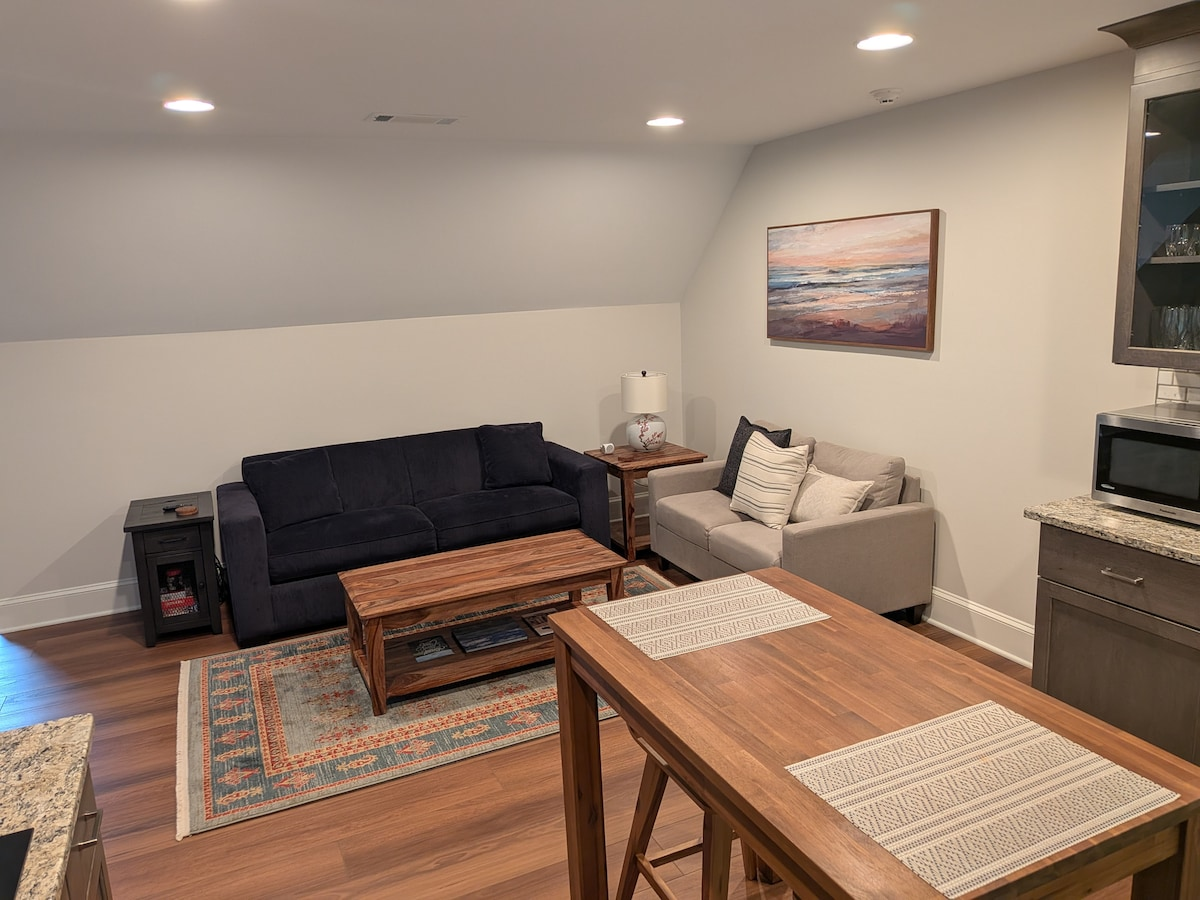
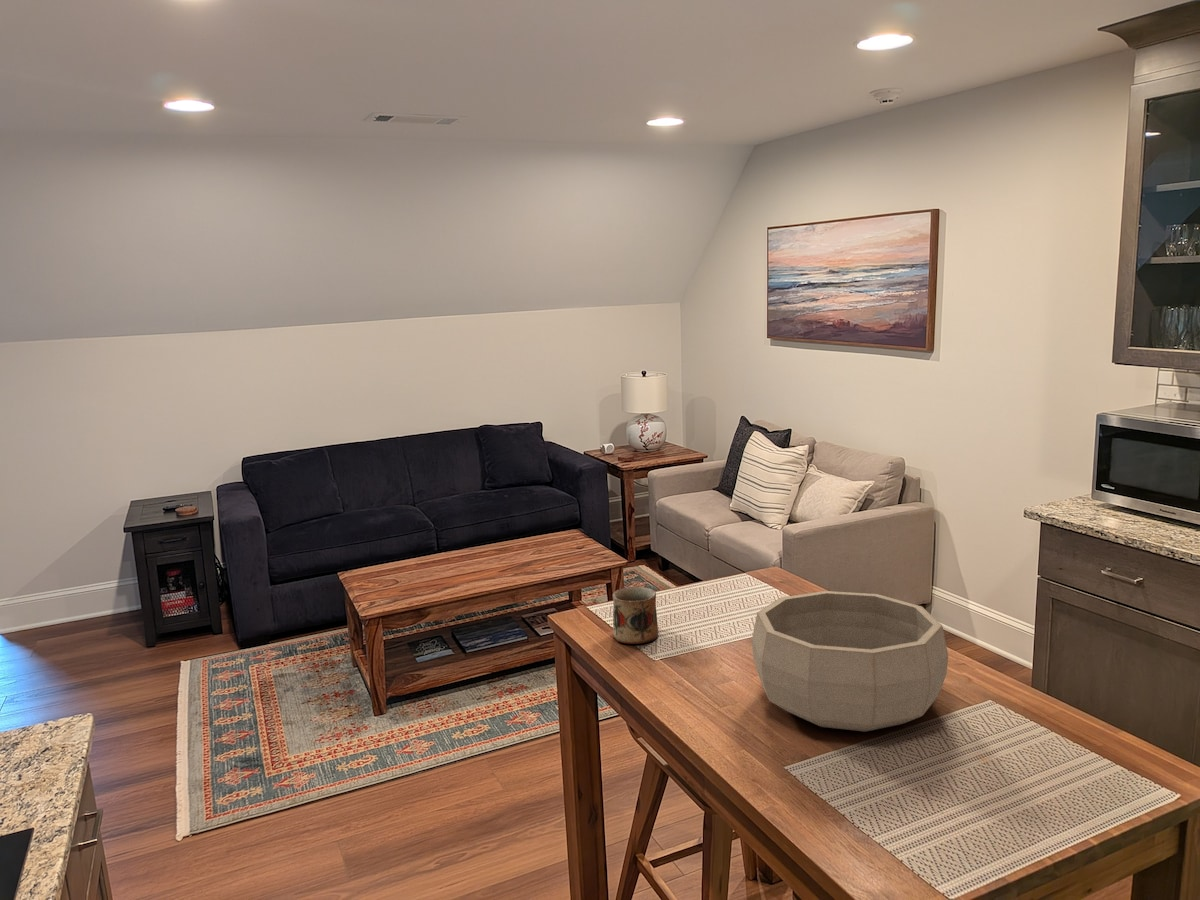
+ mug [612,586,659,645]
+ decorative bowl [751,590,949,733]
